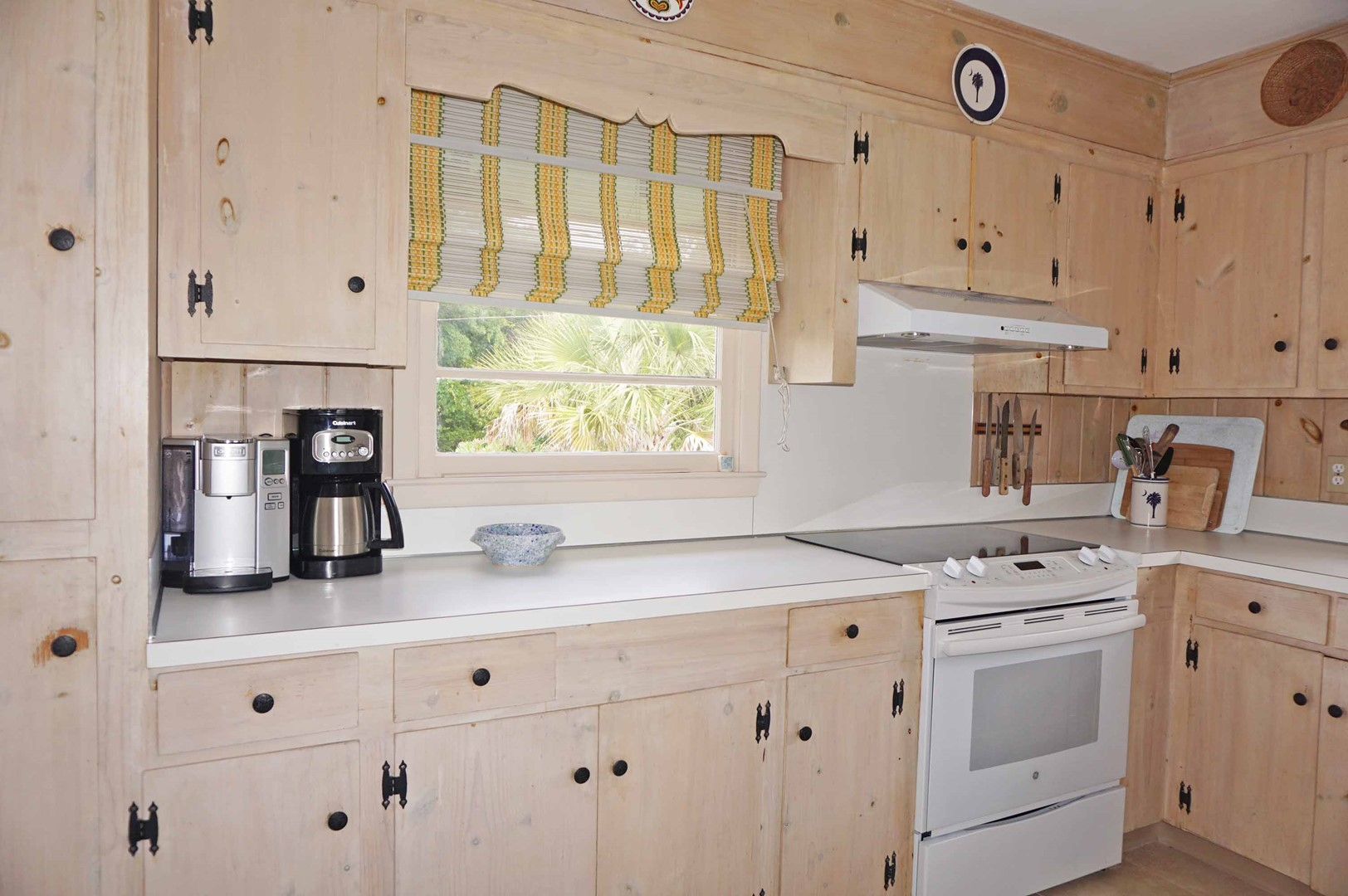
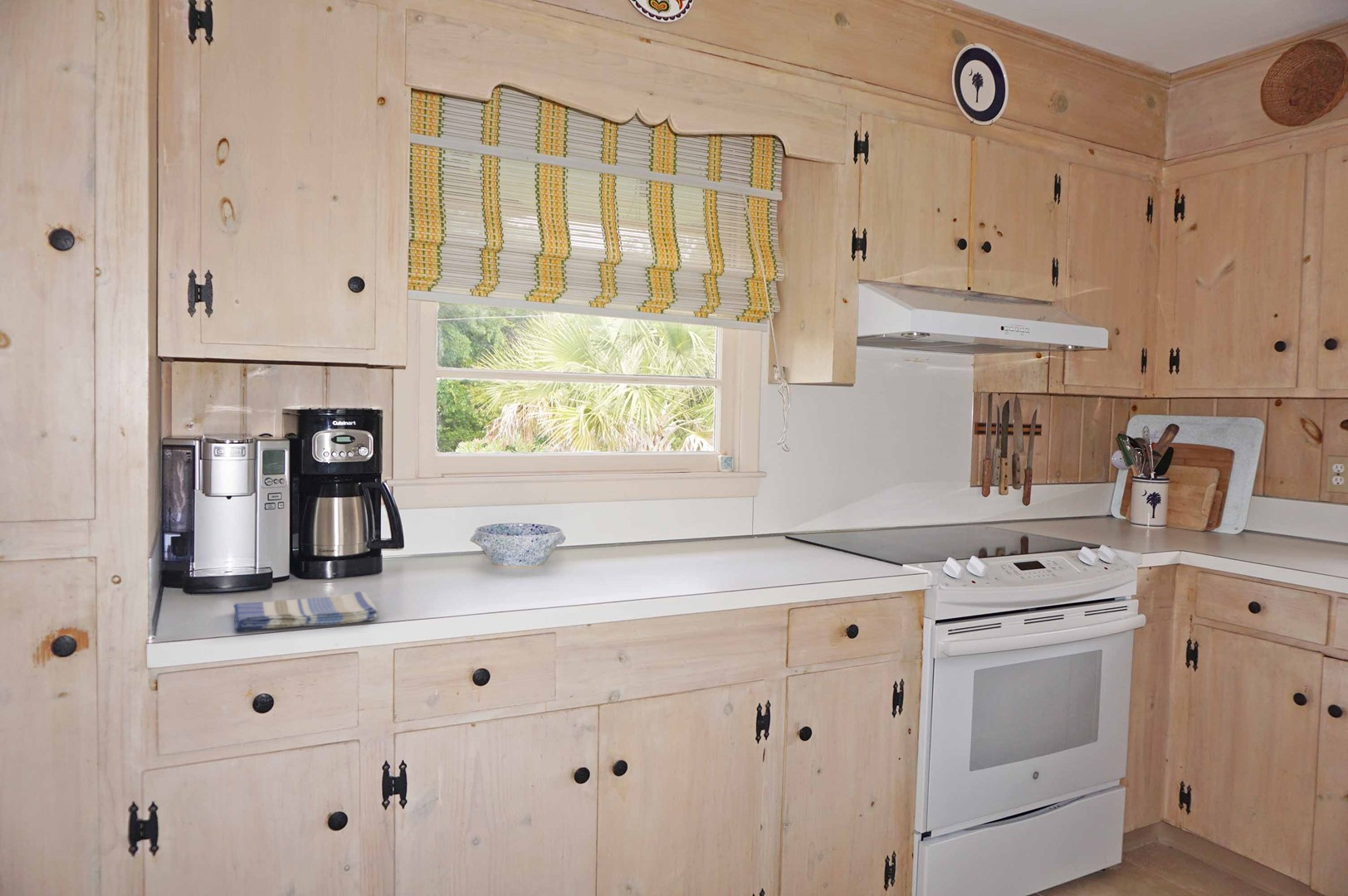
+ dish towel [233,591,380,632]
